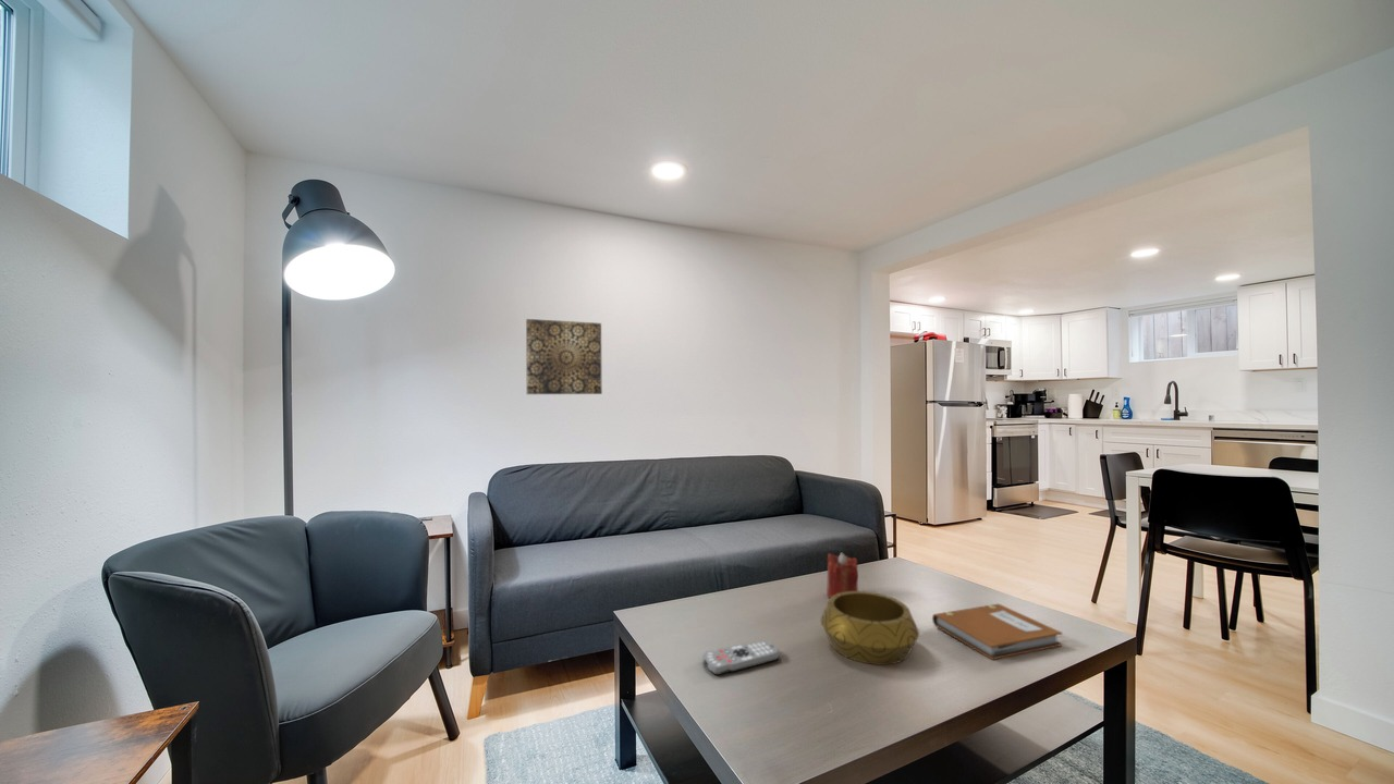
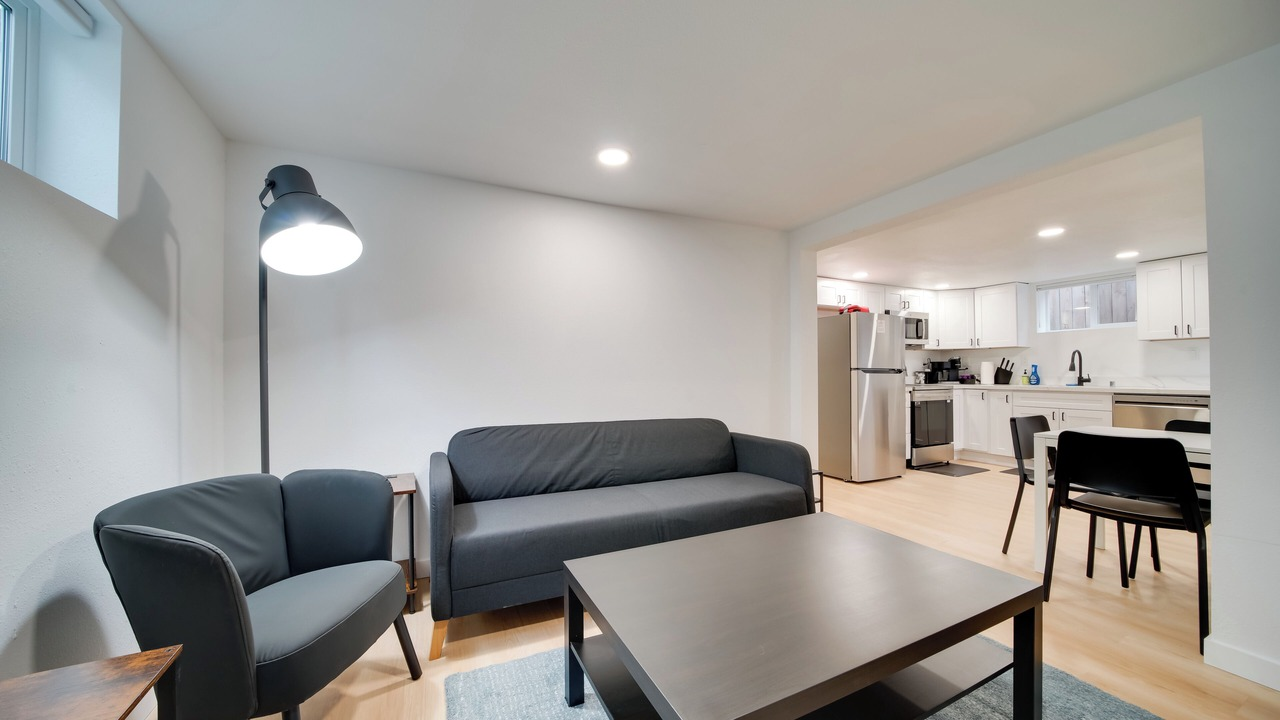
- decorative bowl [819,590,920,666]
- wall art [525,318,603,395]
- notebook [931,603,1063,661]
- candle [826,551,859,599]
- remote control [701,640,781,676]
